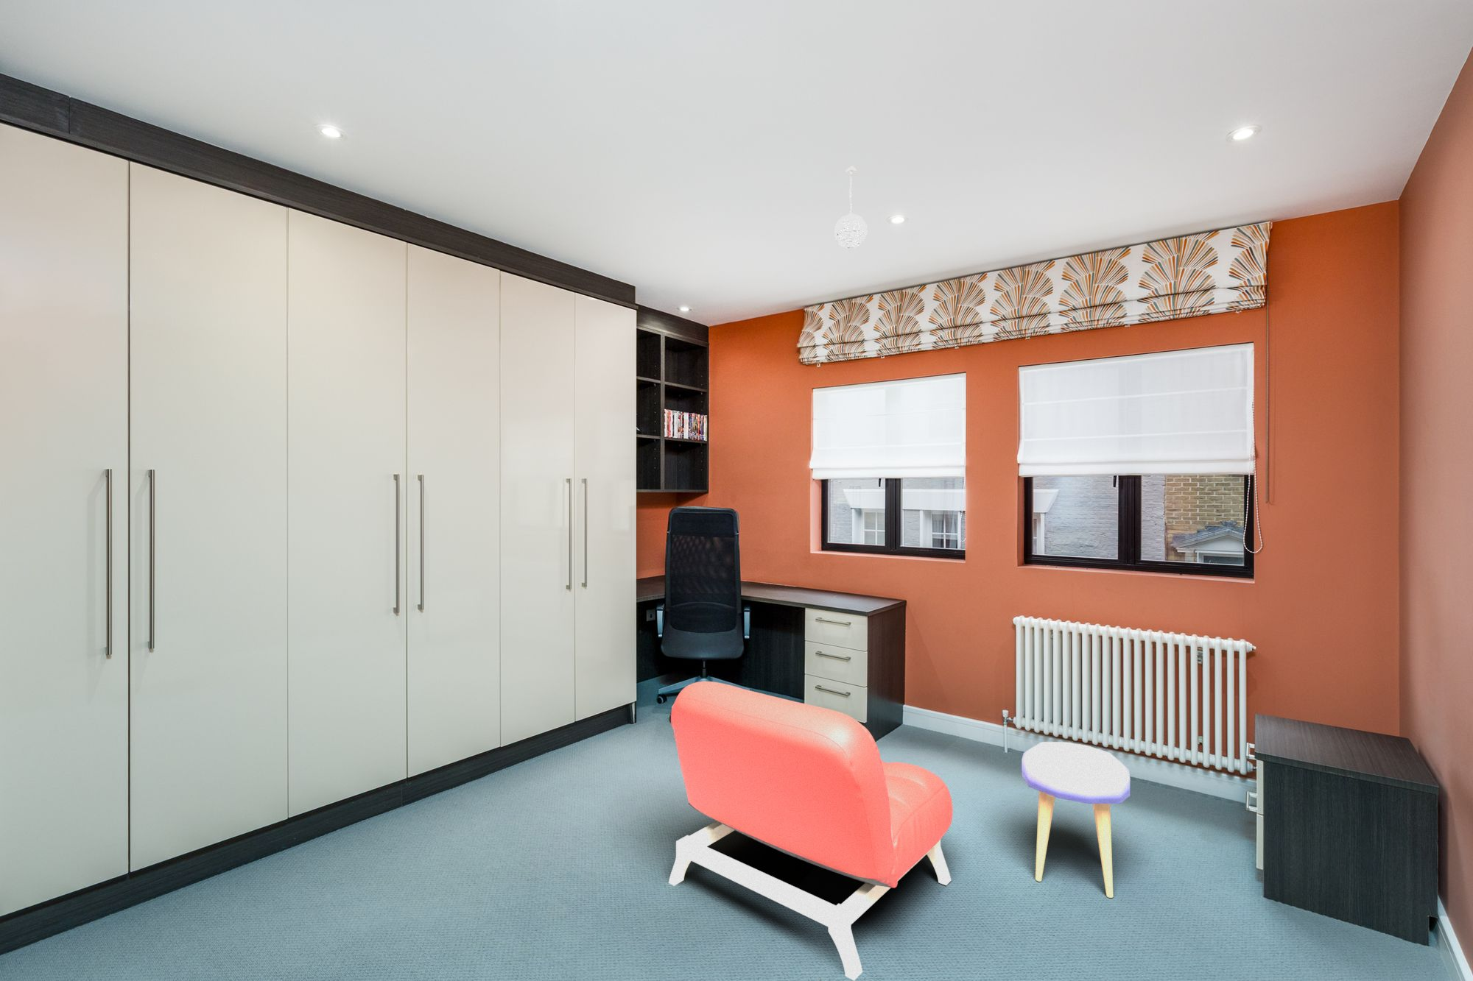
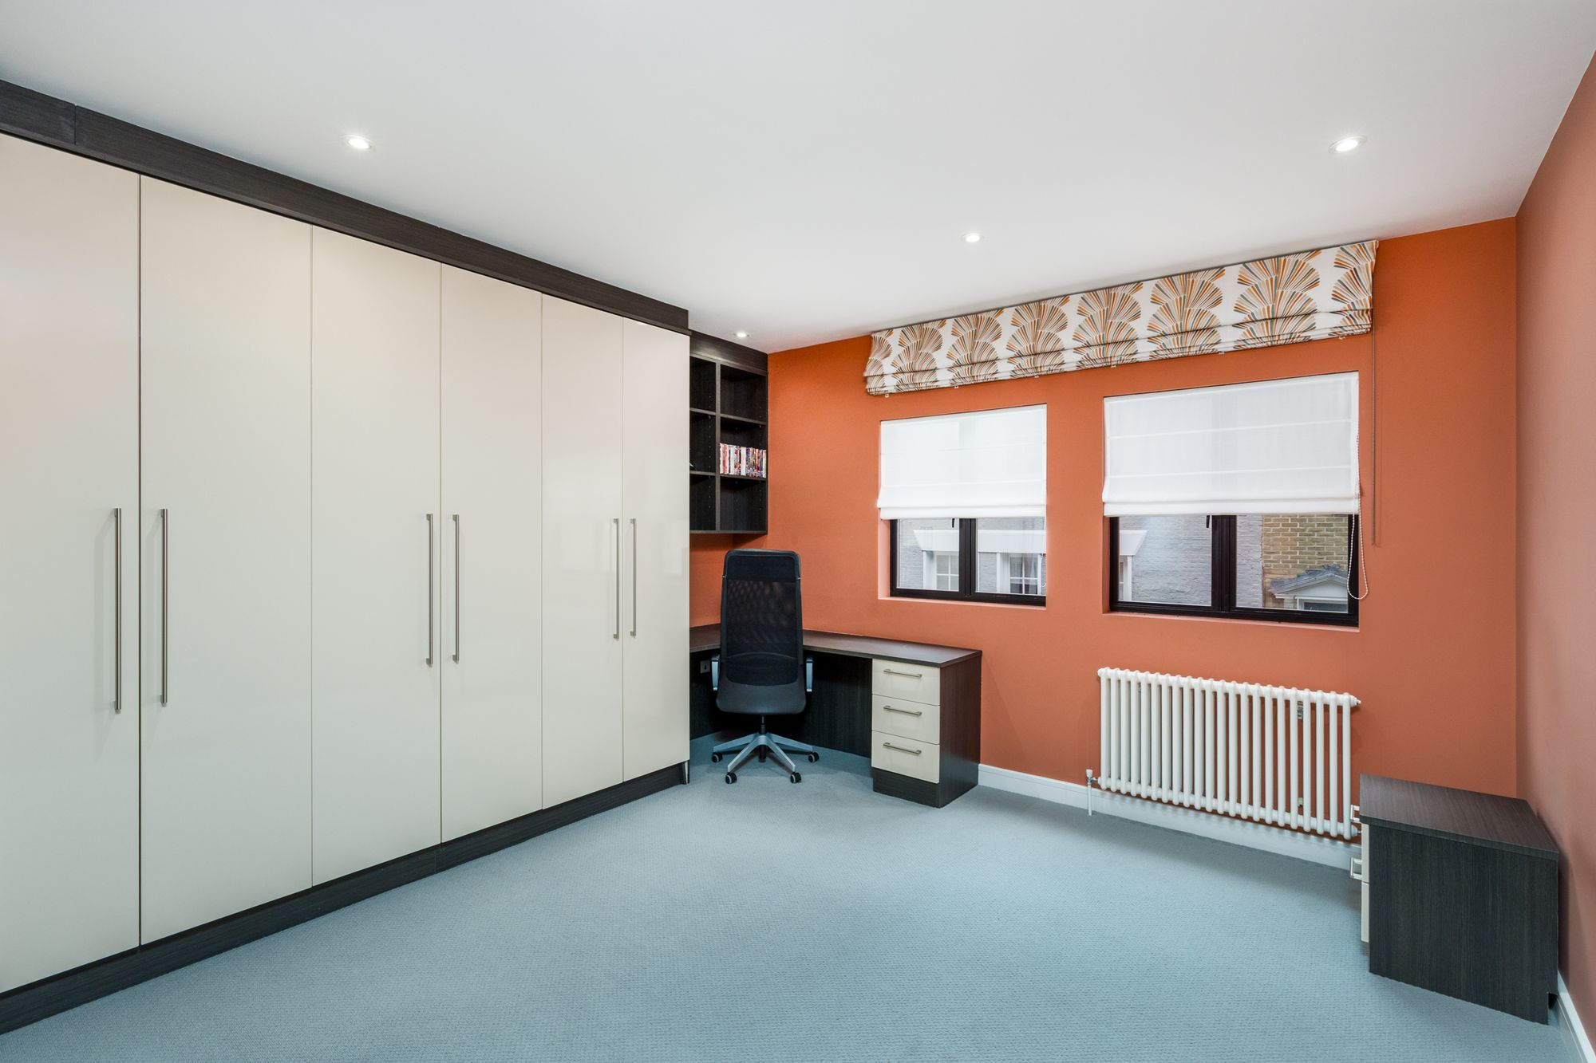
- armchair [668,681,953,981]
- pendant light [833,165,867,249]
- stool [1021,741,1130,899]
